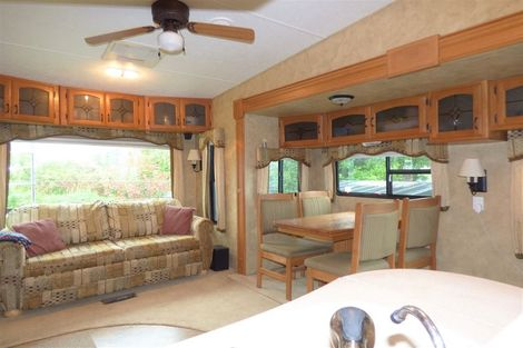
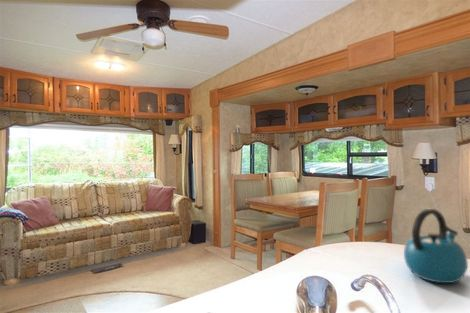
+ kettle [403,208,469,284]
